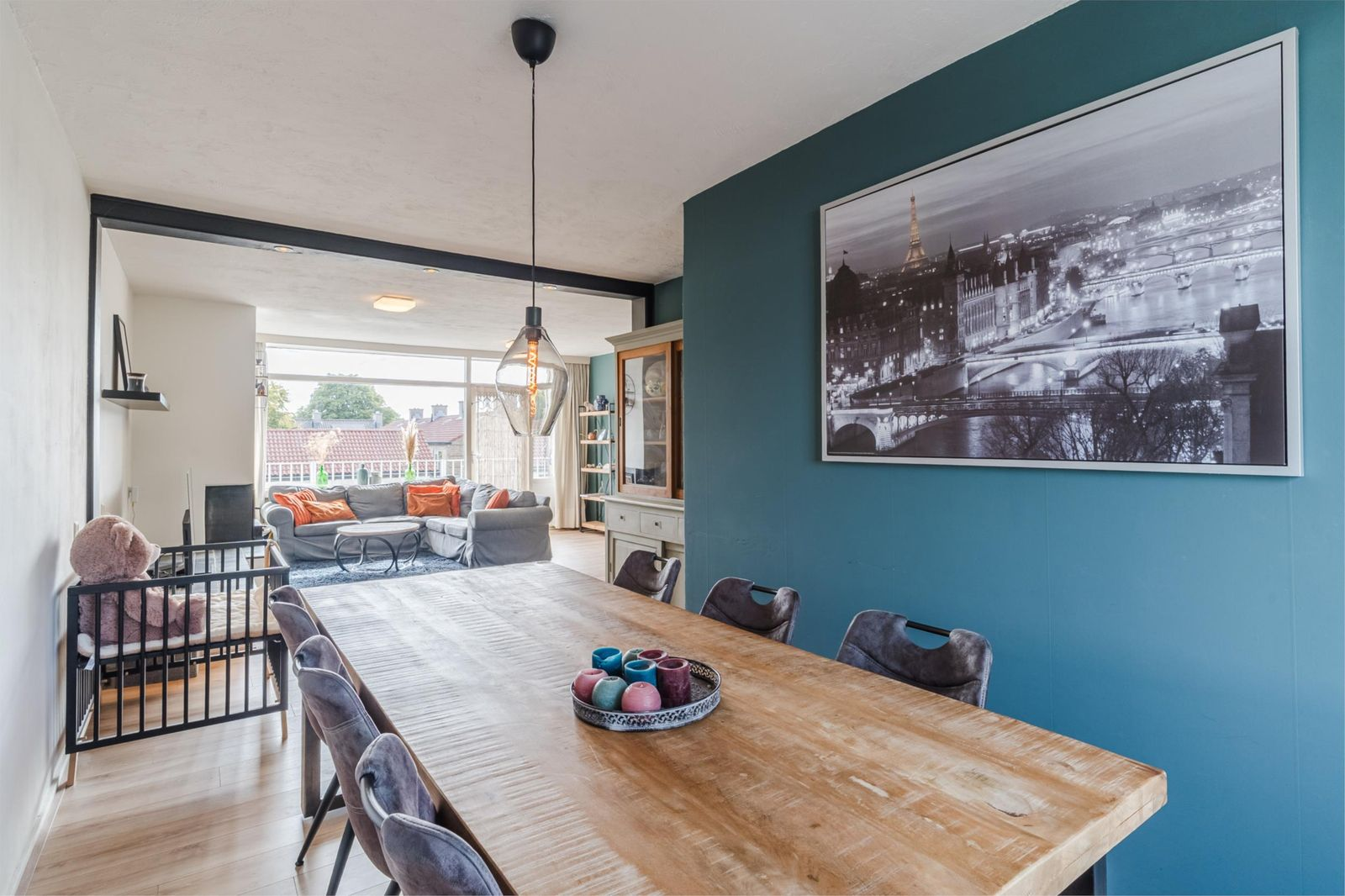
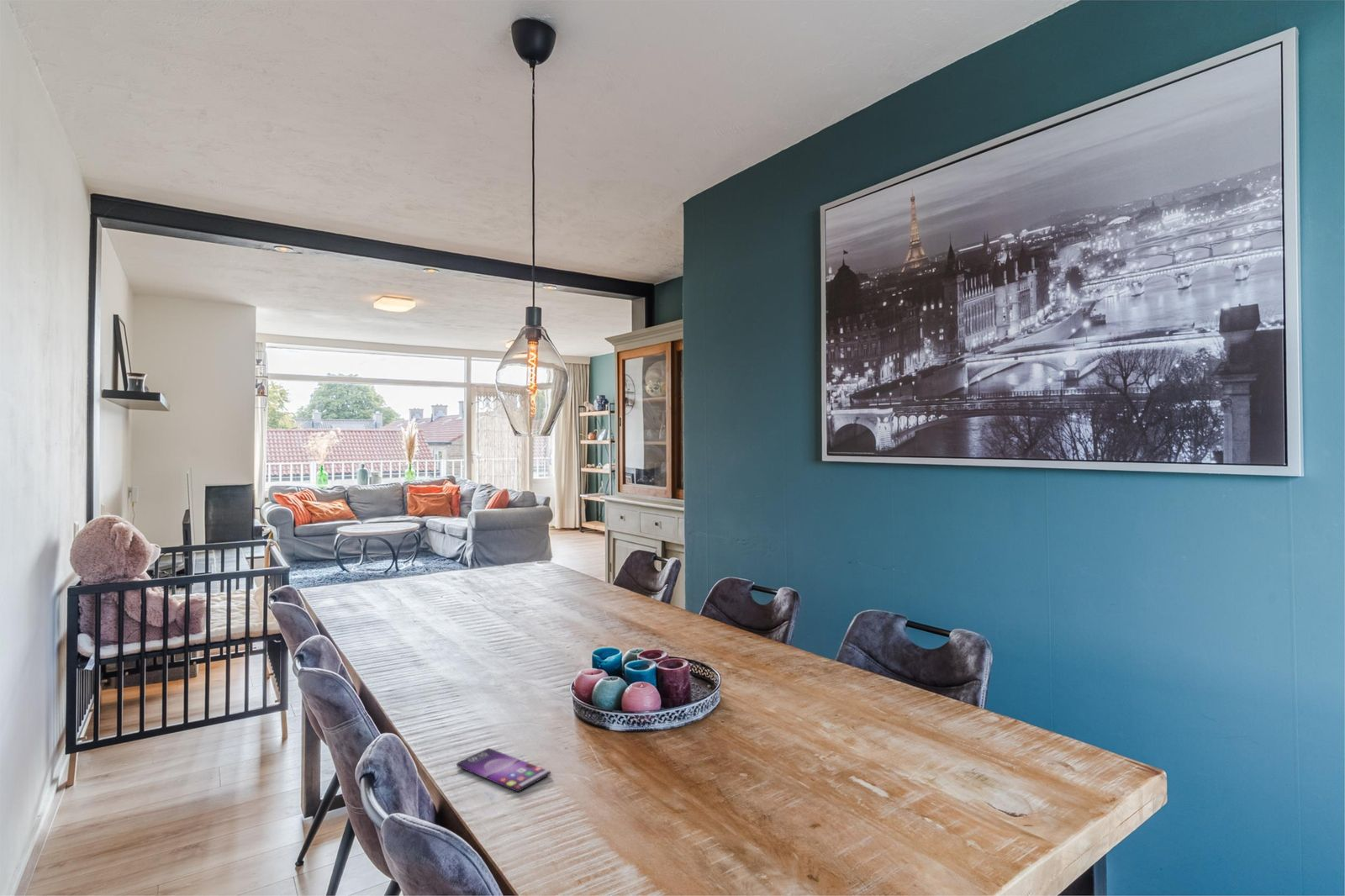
+ smartphone [456,747,551,793]
